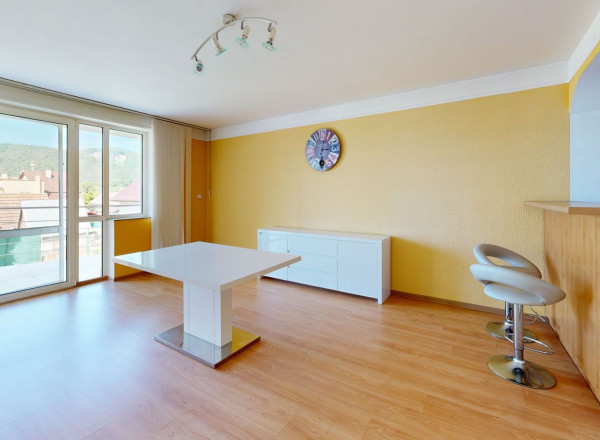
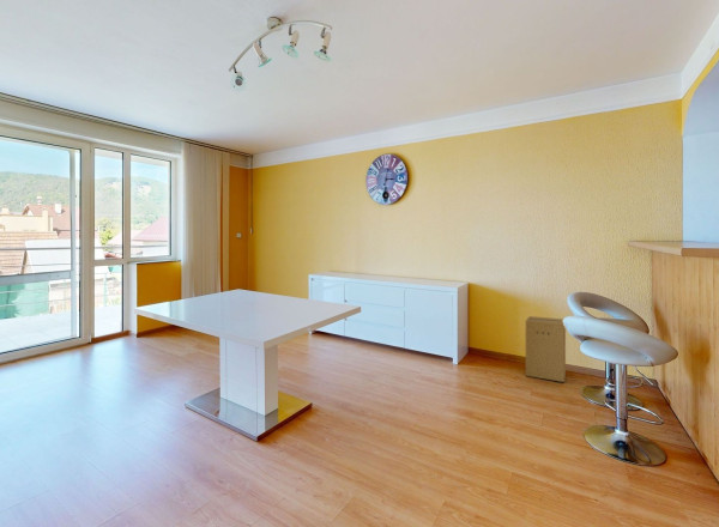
+ cardboard box [525,315,567,383]
